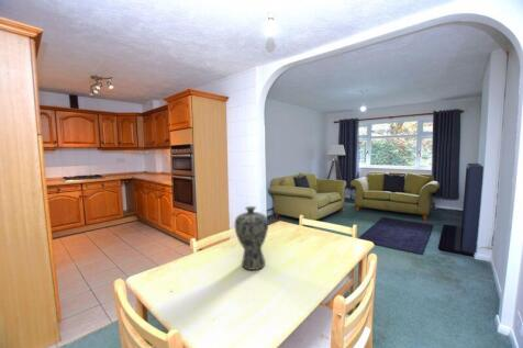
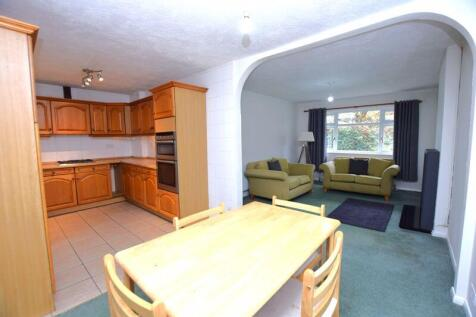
- vase [234,205,269,271]
